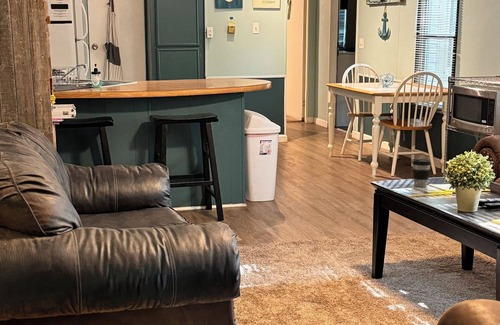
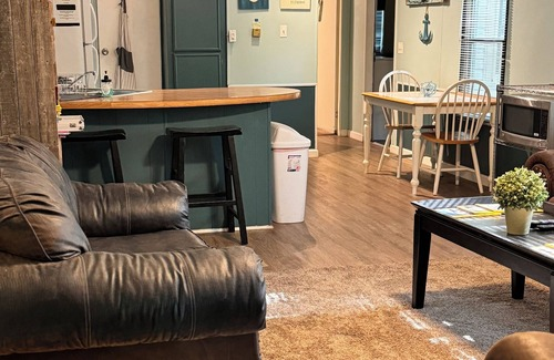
- coffee cup [411,158,432,188]
